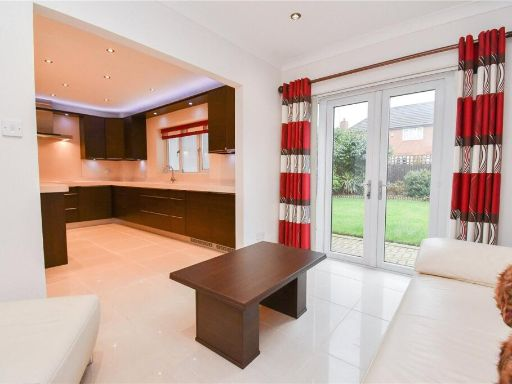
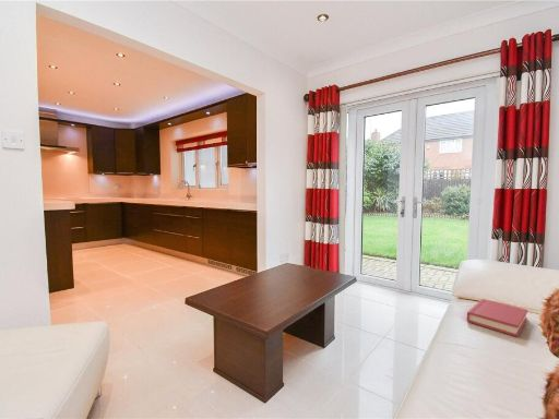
+ hardback book [466,298,528,338]
